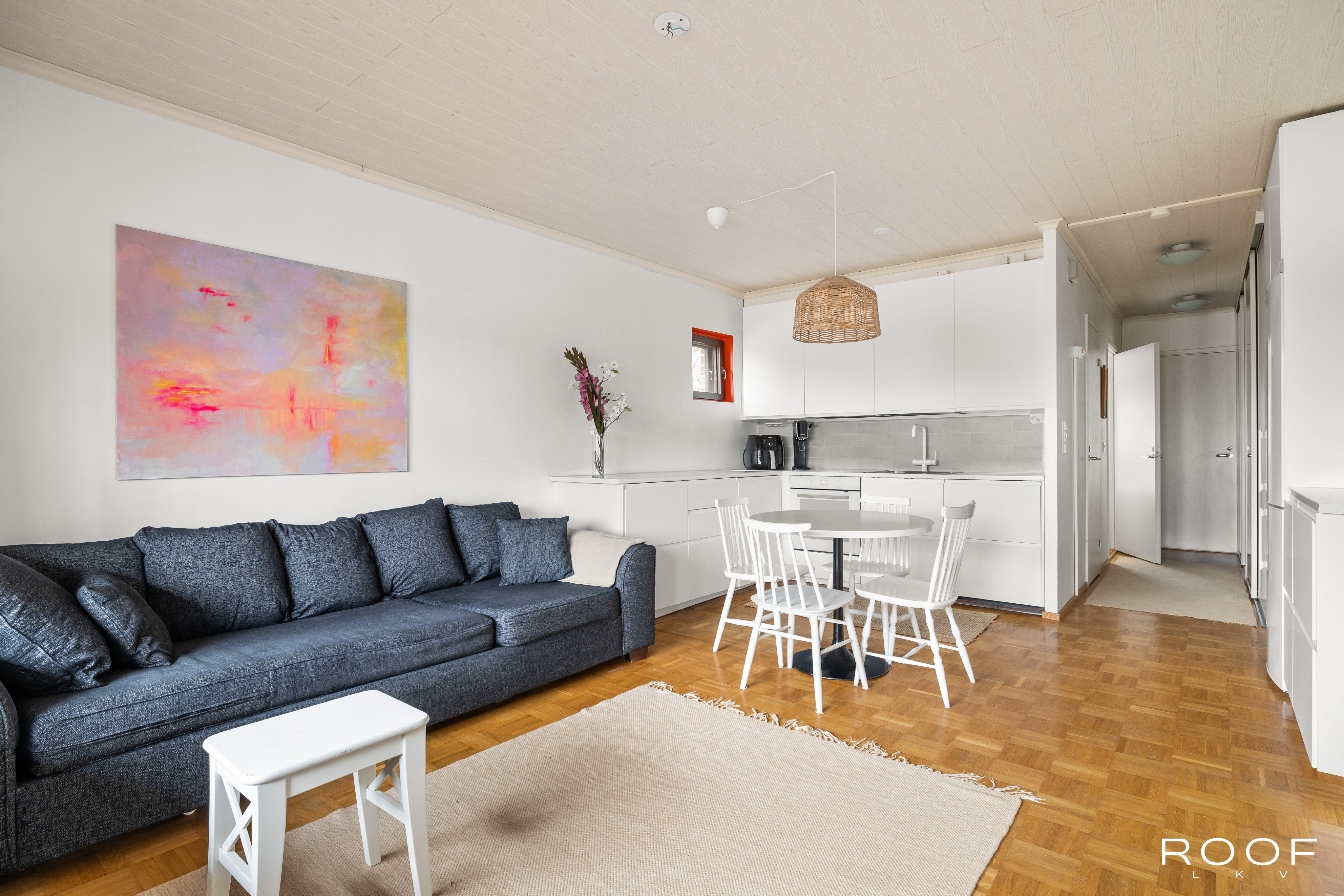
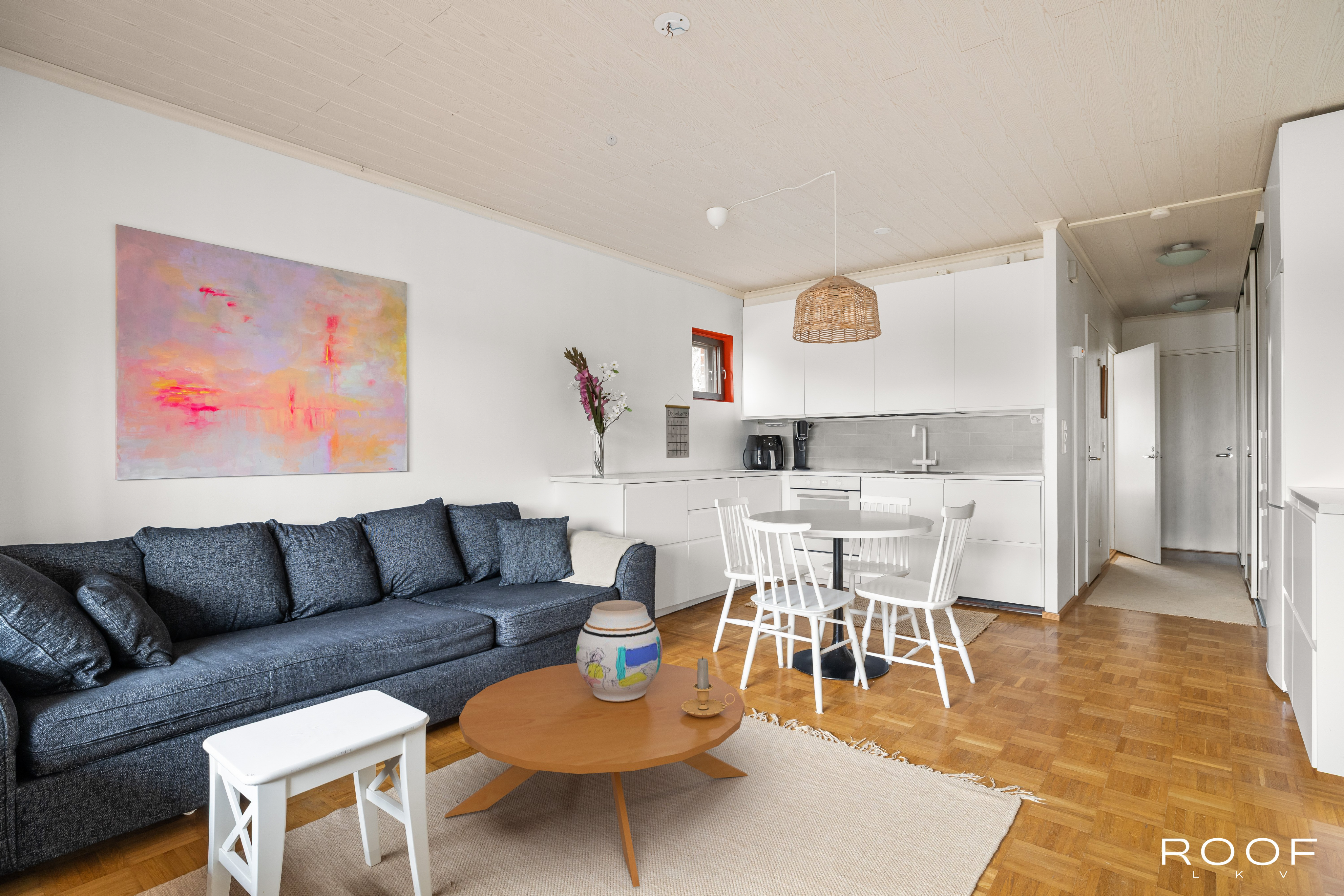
+ vase [576,600,663,702]
+ smoke detector [605,134,618,146]
+ calendar [665,393,690,458]
+ coffee table [444,663,748,887]
+ candle [681,656,735,718]
